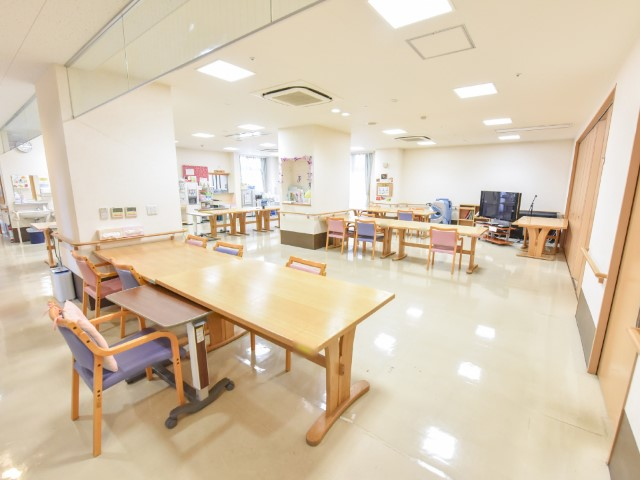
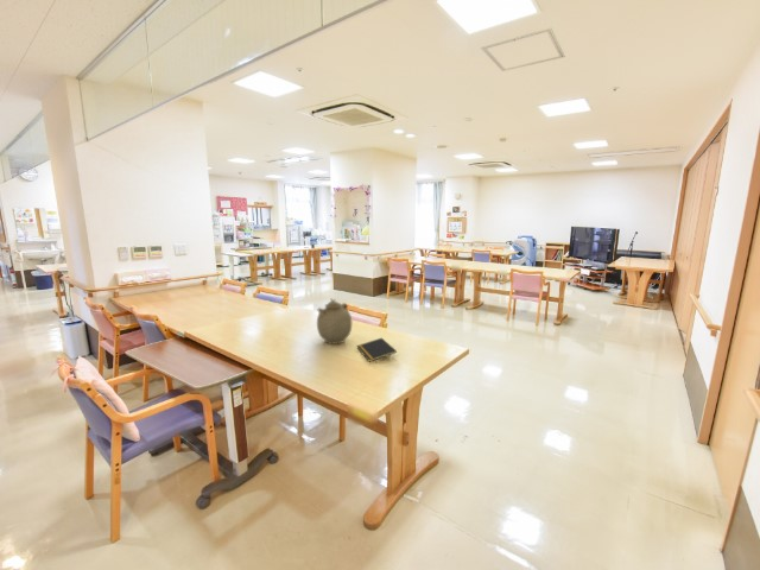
+ teapot [316,297,353,346]
+ notepad [355,337,398,362]
